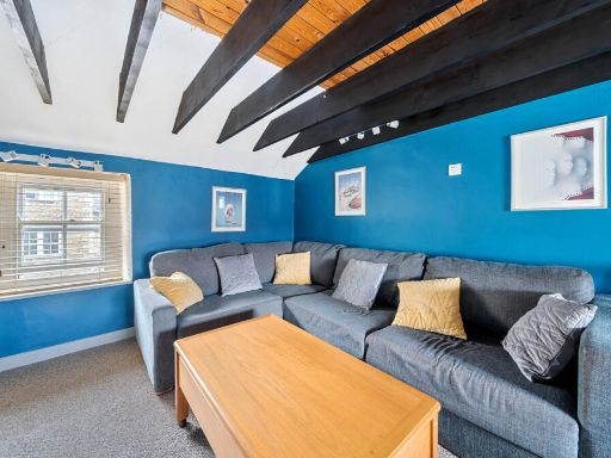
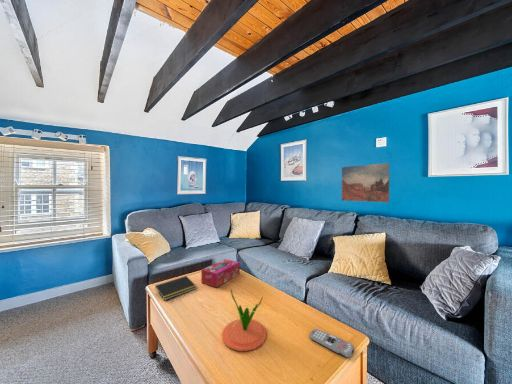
+ plant [221,289,267,352]
+ remote control [309,328,355,359]
+ tissue box [200,258,241,288]
+ notepad [154,275,198,301]
+ wall art [341,162,390,203]
